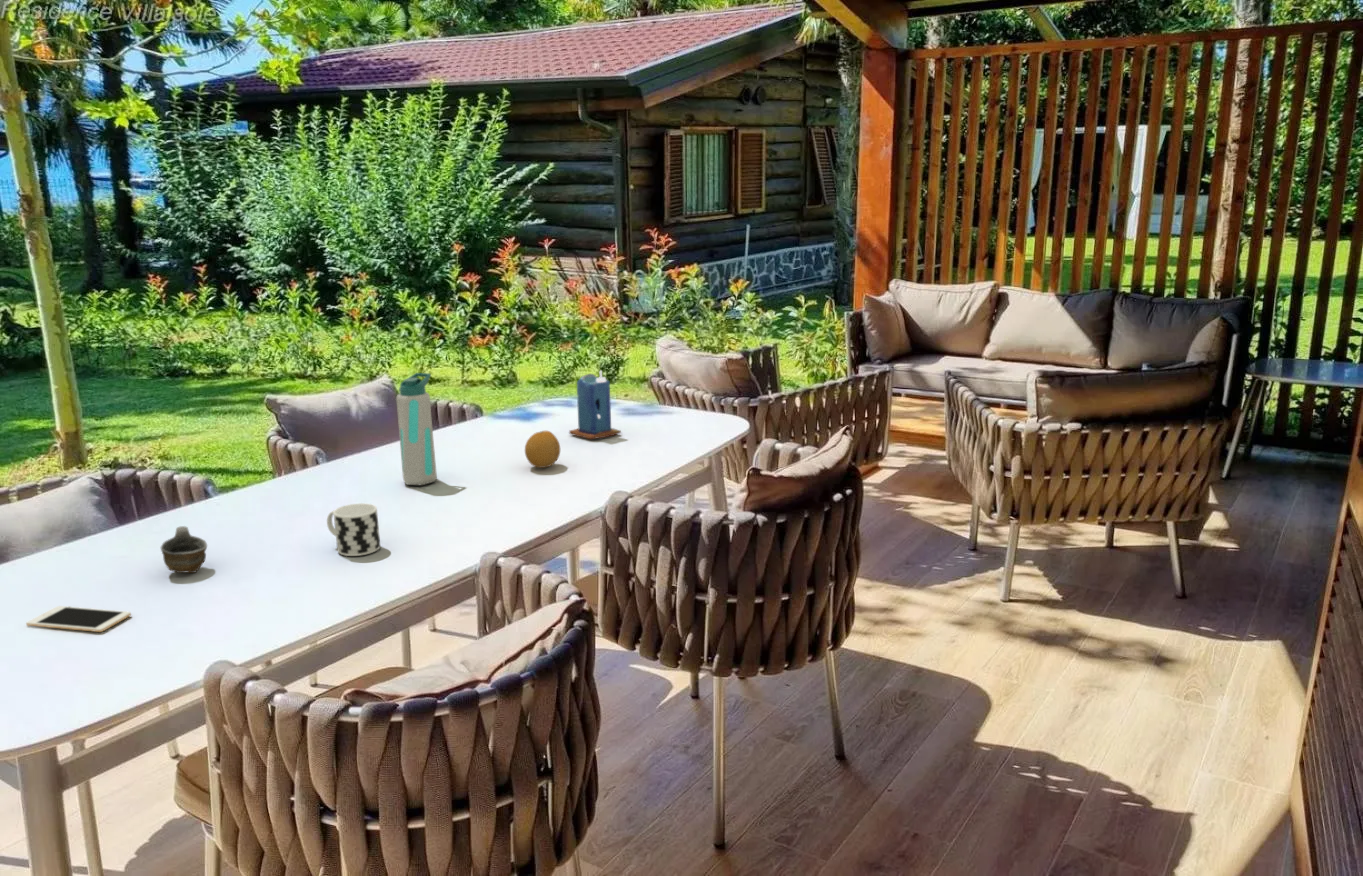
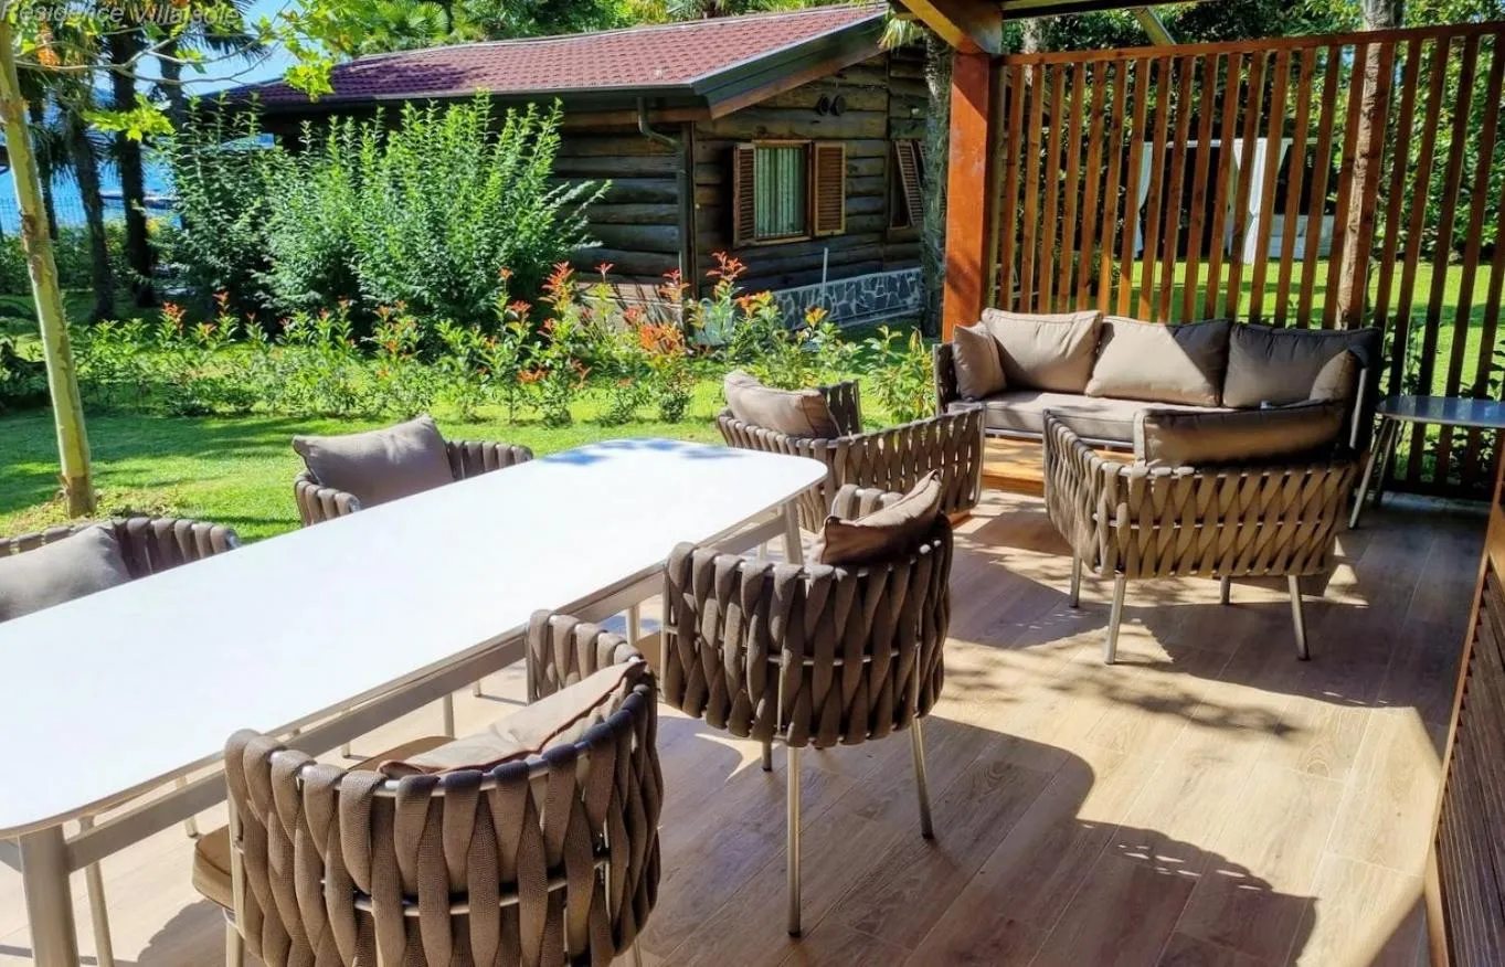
- cup [326,502,381,557]
- cell phone [25,605,132,633]
- fruit [524,430,561,469]
- water bottle [395,372,438,486]
- candle [568,369,622,440]
- cup [160,525,208,574]
